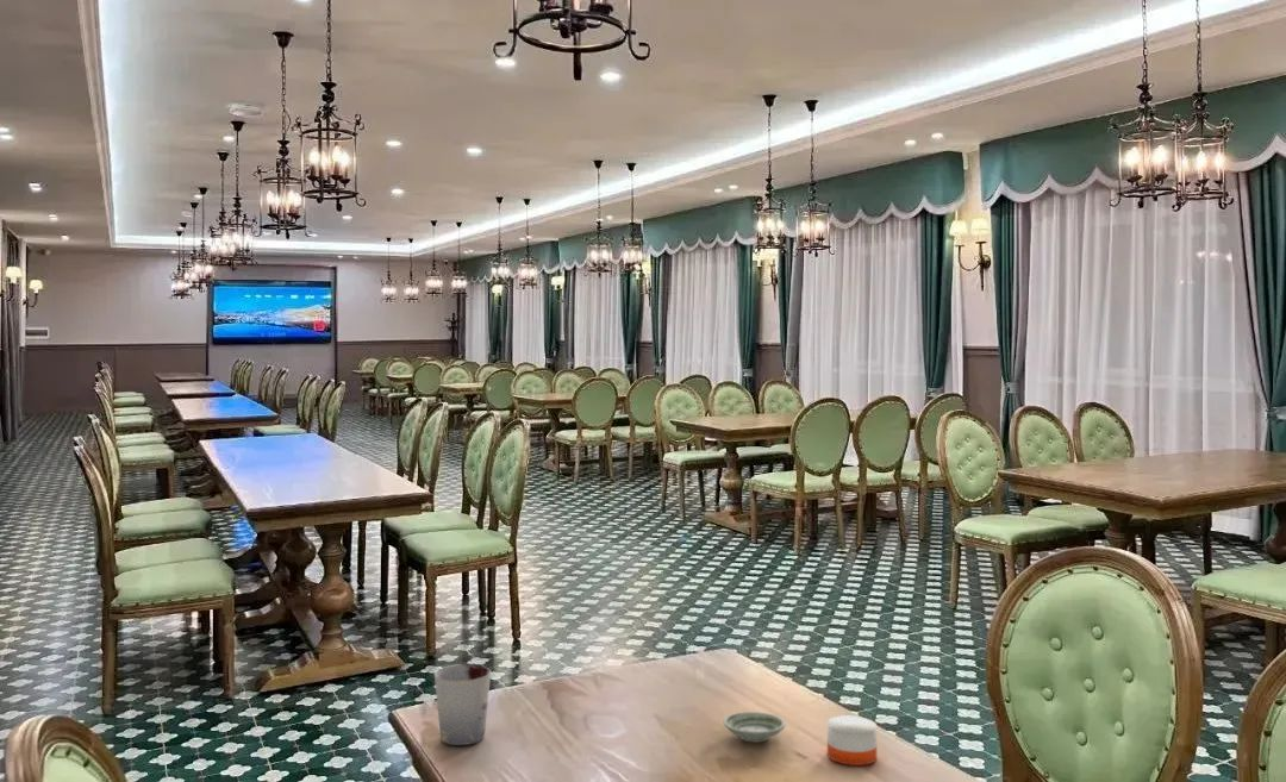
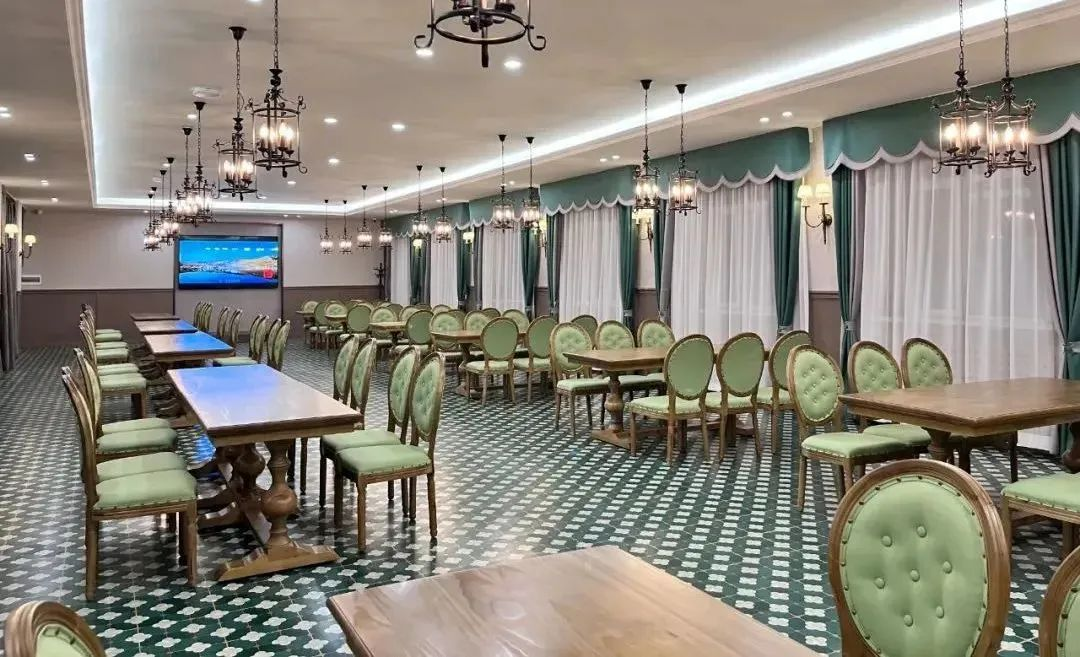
- saucer [723,711,787,743]
- cup [433,664,492,746]
- candle [826,714,878,767]
